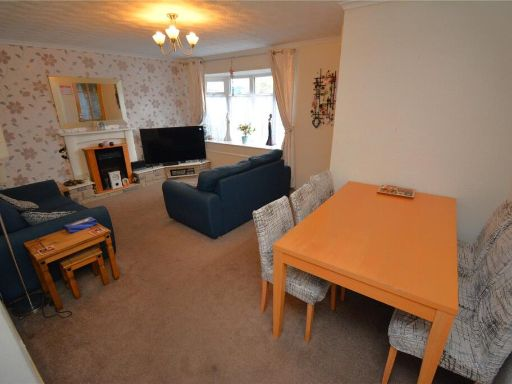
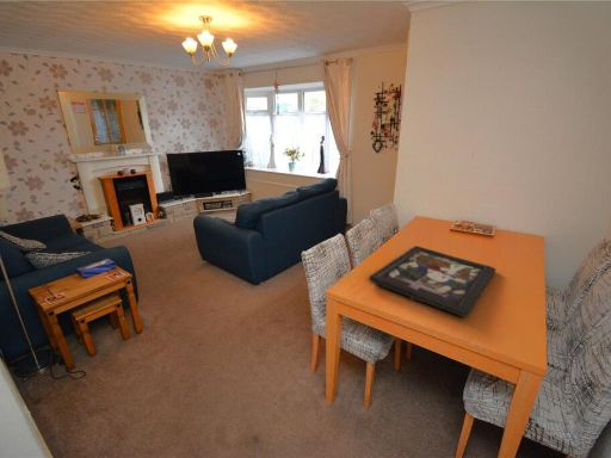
+ board game [369,245,496,318]
